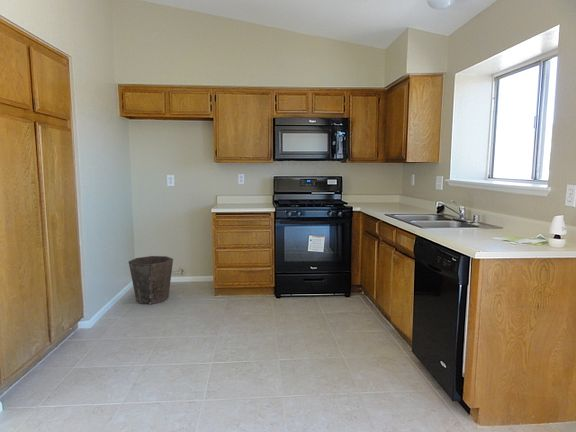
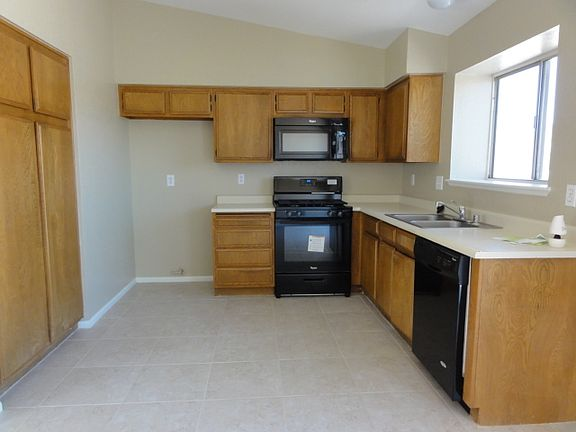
- waste bin [128,255,174,305]
